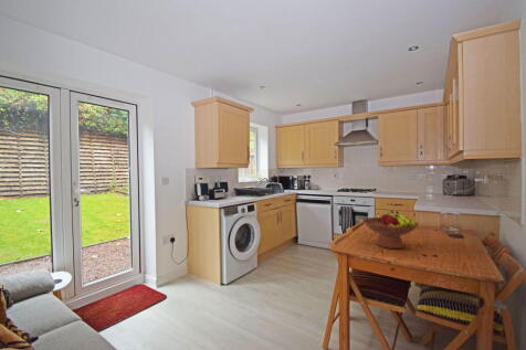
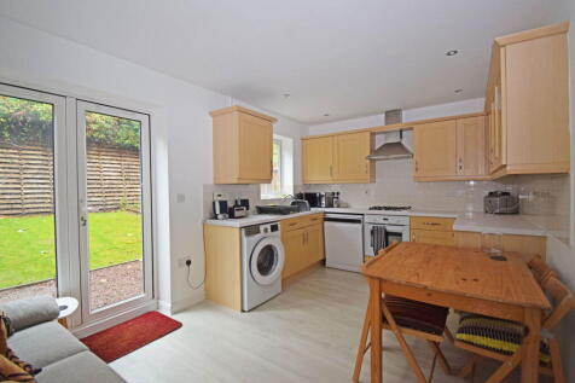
- fruit bowl [361,210,420,250]
